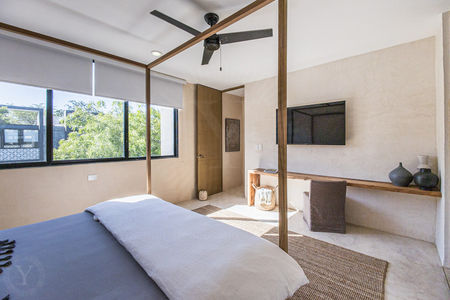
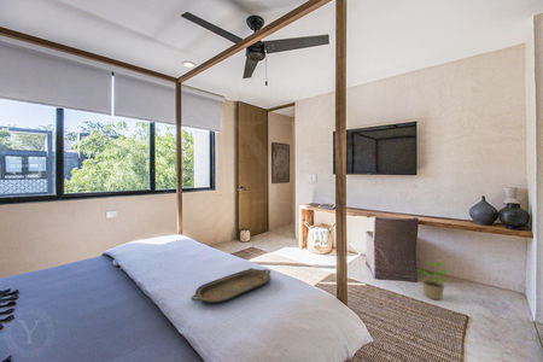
+ serving tray [189,267,272,304]
+ potted plant [416,259,449,300]
